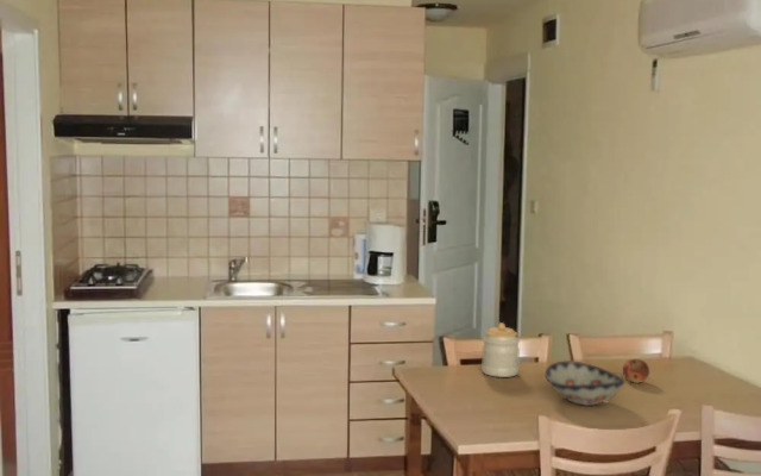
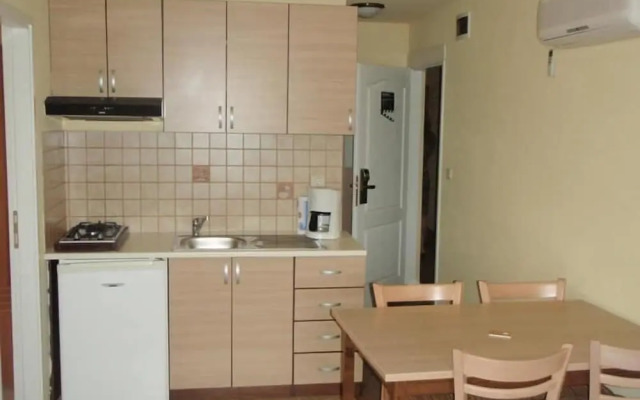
- jar [480,321,521,378]
- decorative bowl [543,361,627,407]
- fruit [622,358,650,384]
